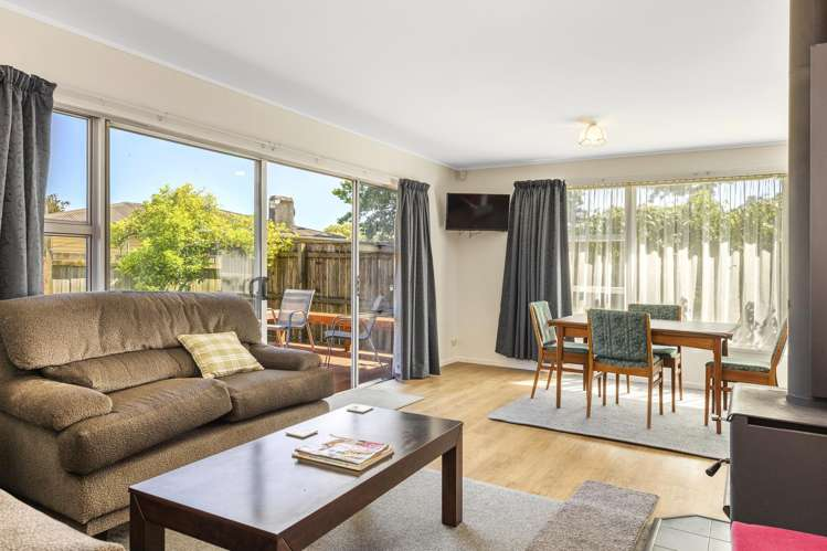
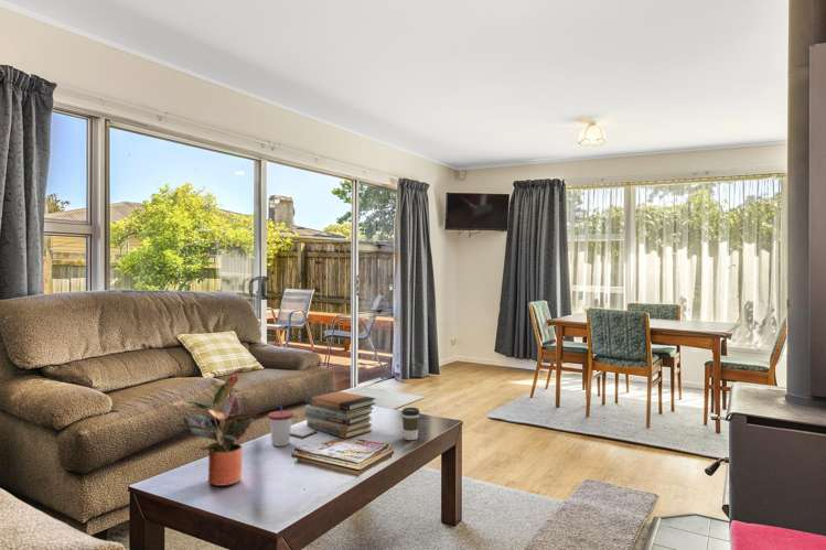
+ coffee cup [401,407,421,441]
+ book stack [303,389,377,440]
+ cup [267,405,294,447]
+ potted plant [170,371,259,487]
